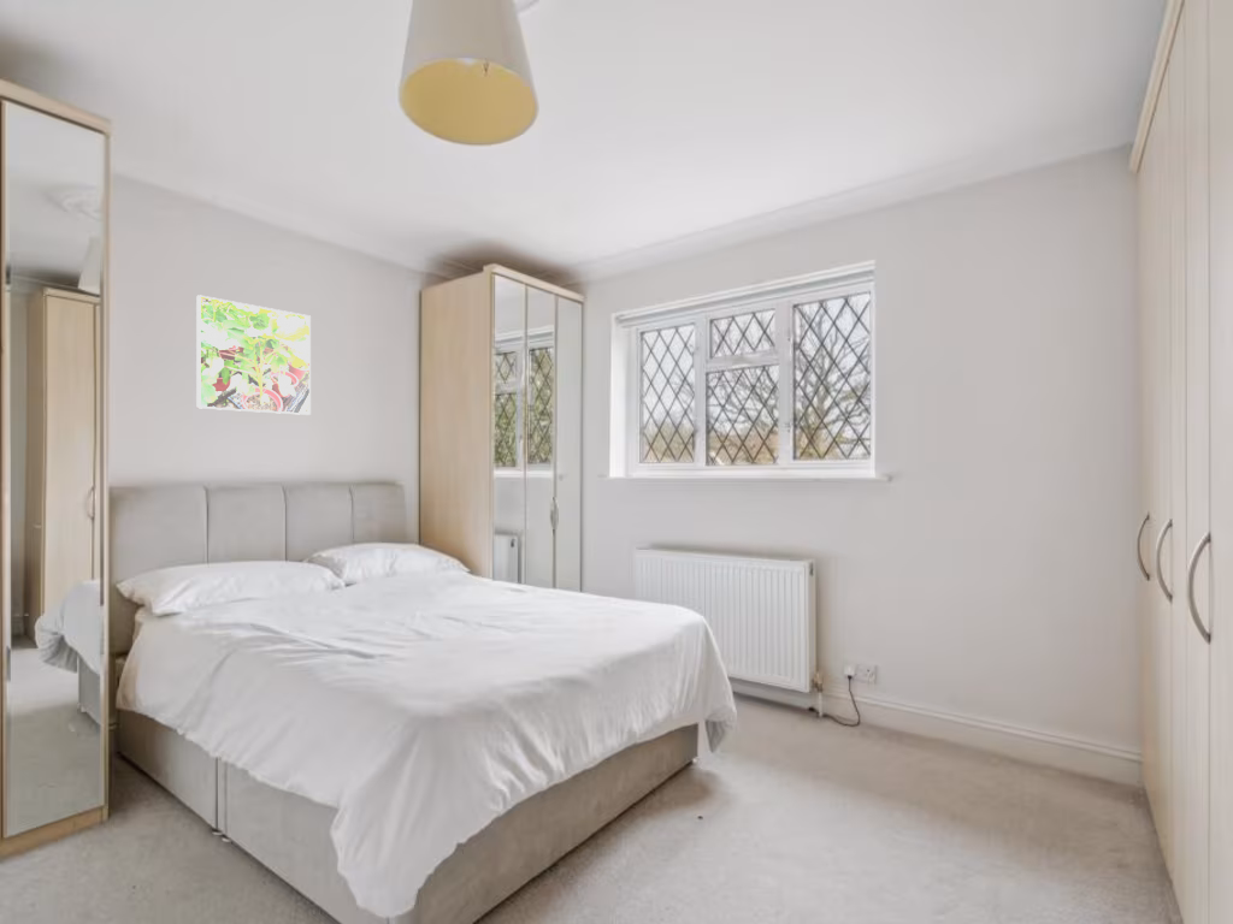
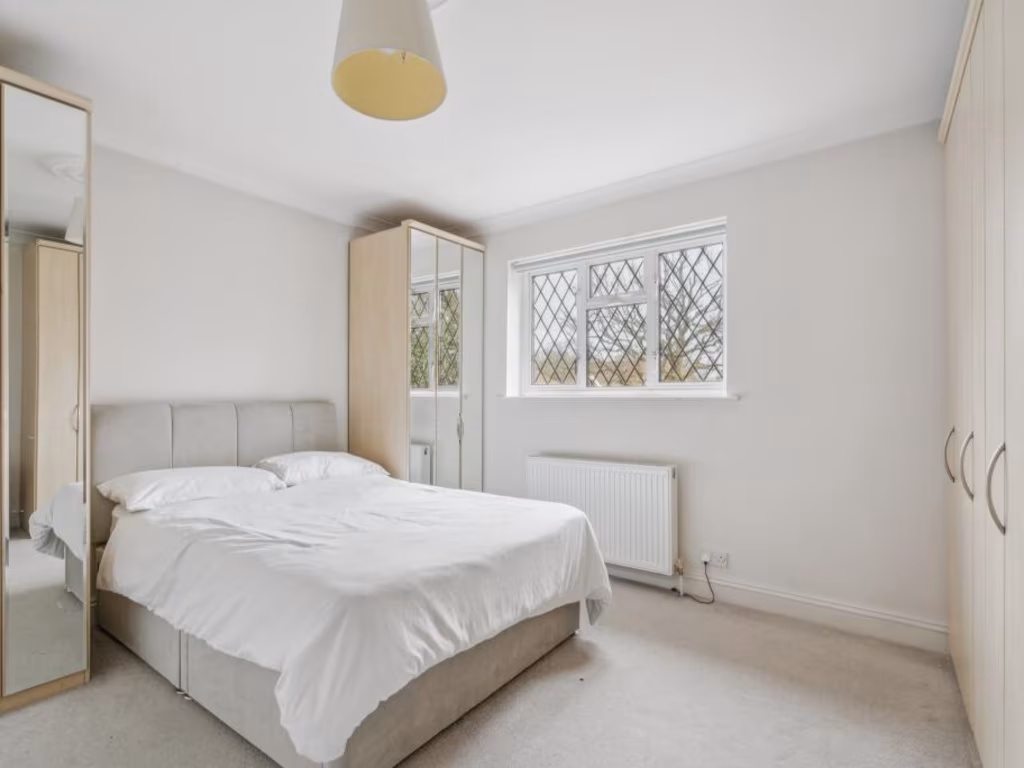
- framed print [195,294,312,416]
